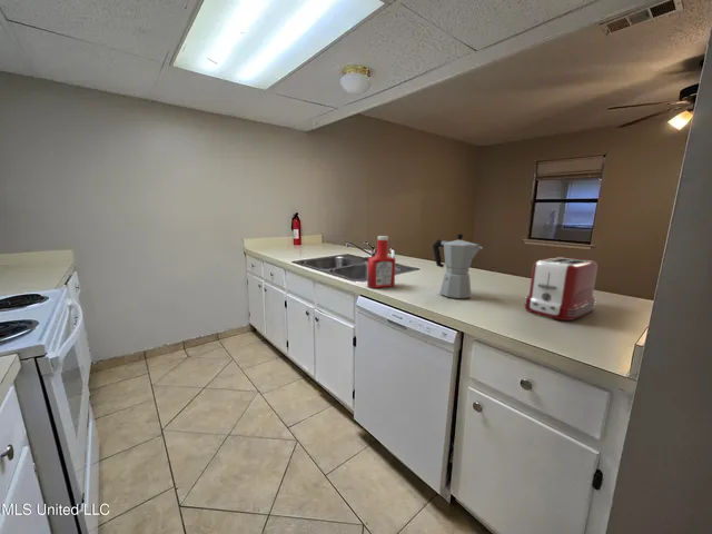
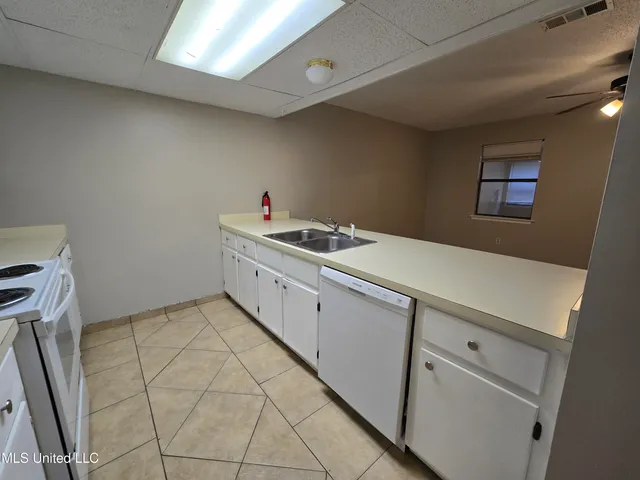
- toaster [523,256,599,322]
- moka pot [432,233,484,299]
- soap bottle [366,235,397,289]
